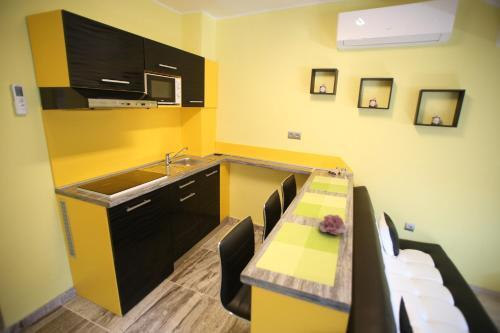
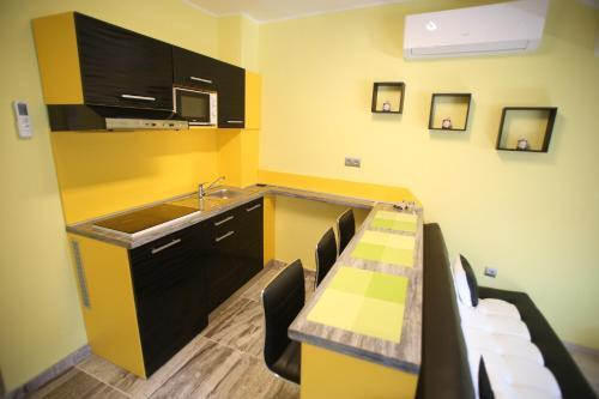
- flower [318,213,347,237]
